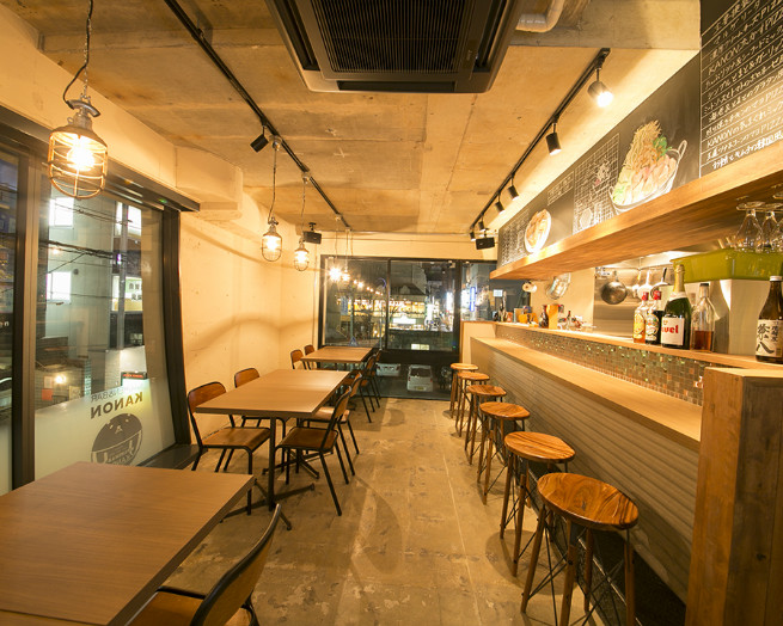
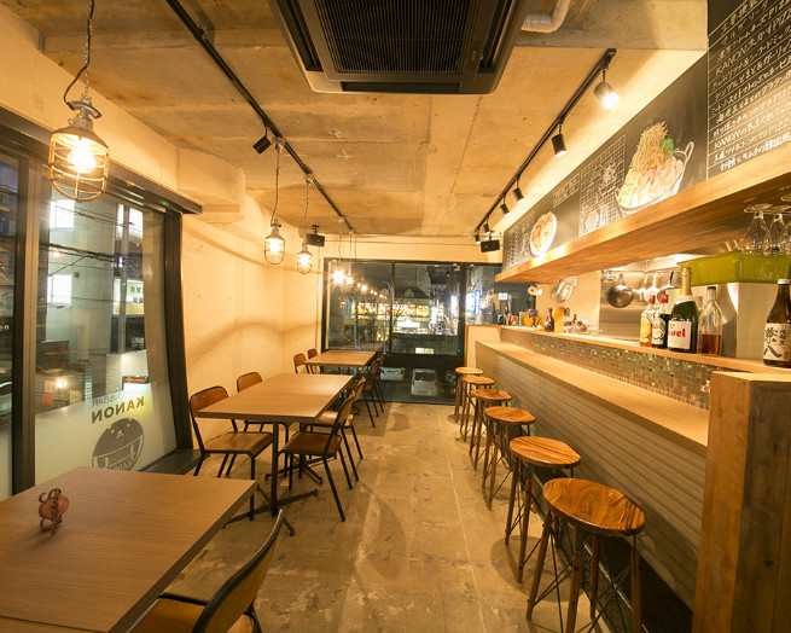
+ teapot [37,487,70,538]
